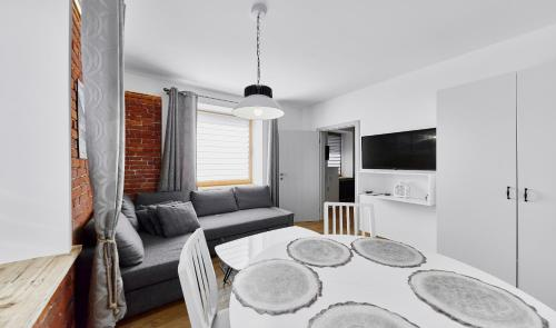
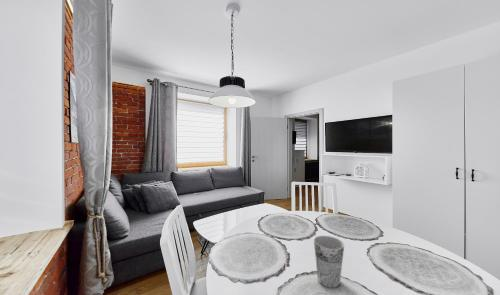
+ cup [313,235,345,289]
